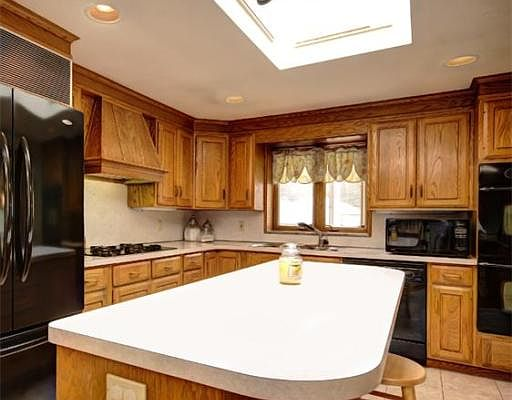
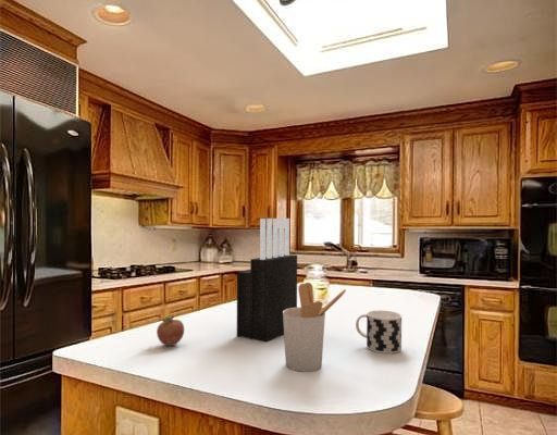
+ utensil holder [283,282,347,373]
+ fruit [156,314,185,347]
+ cup [355,309,403,355]
+ knife block [236,217,298,344]
